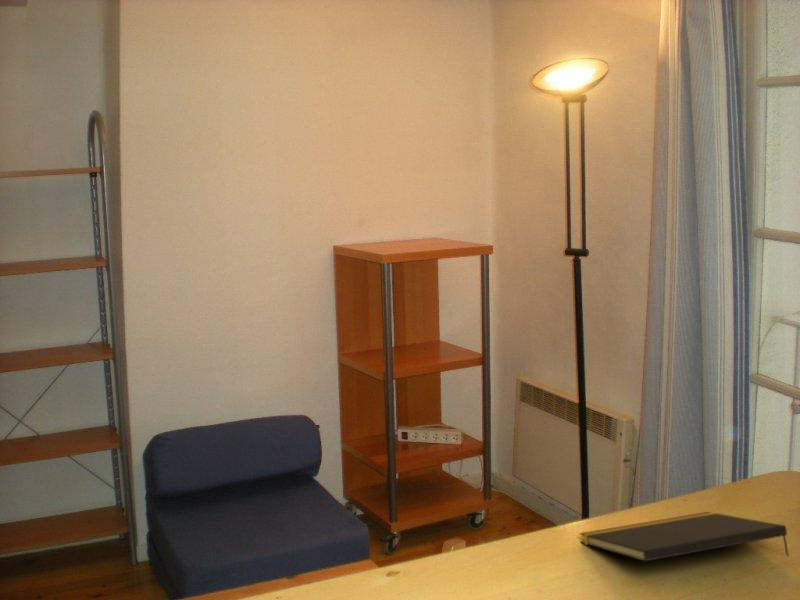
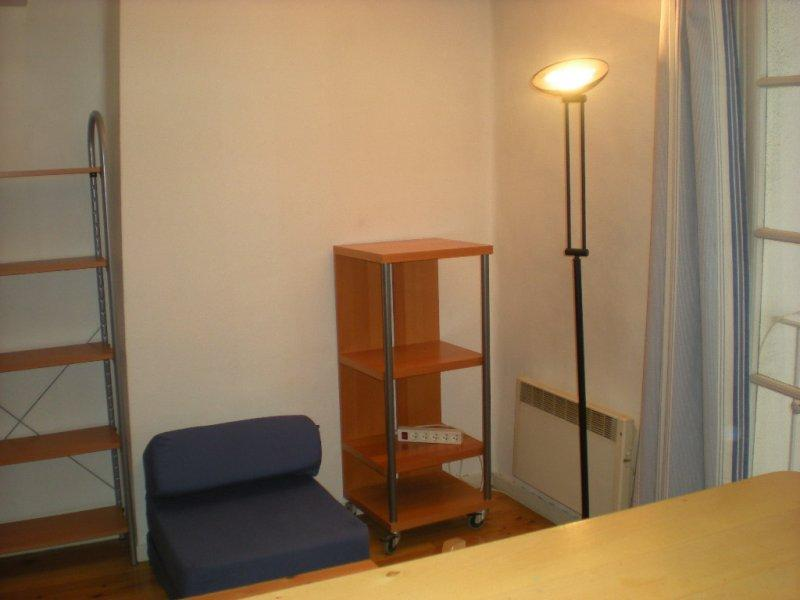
- notepad [579,511,790,563]
